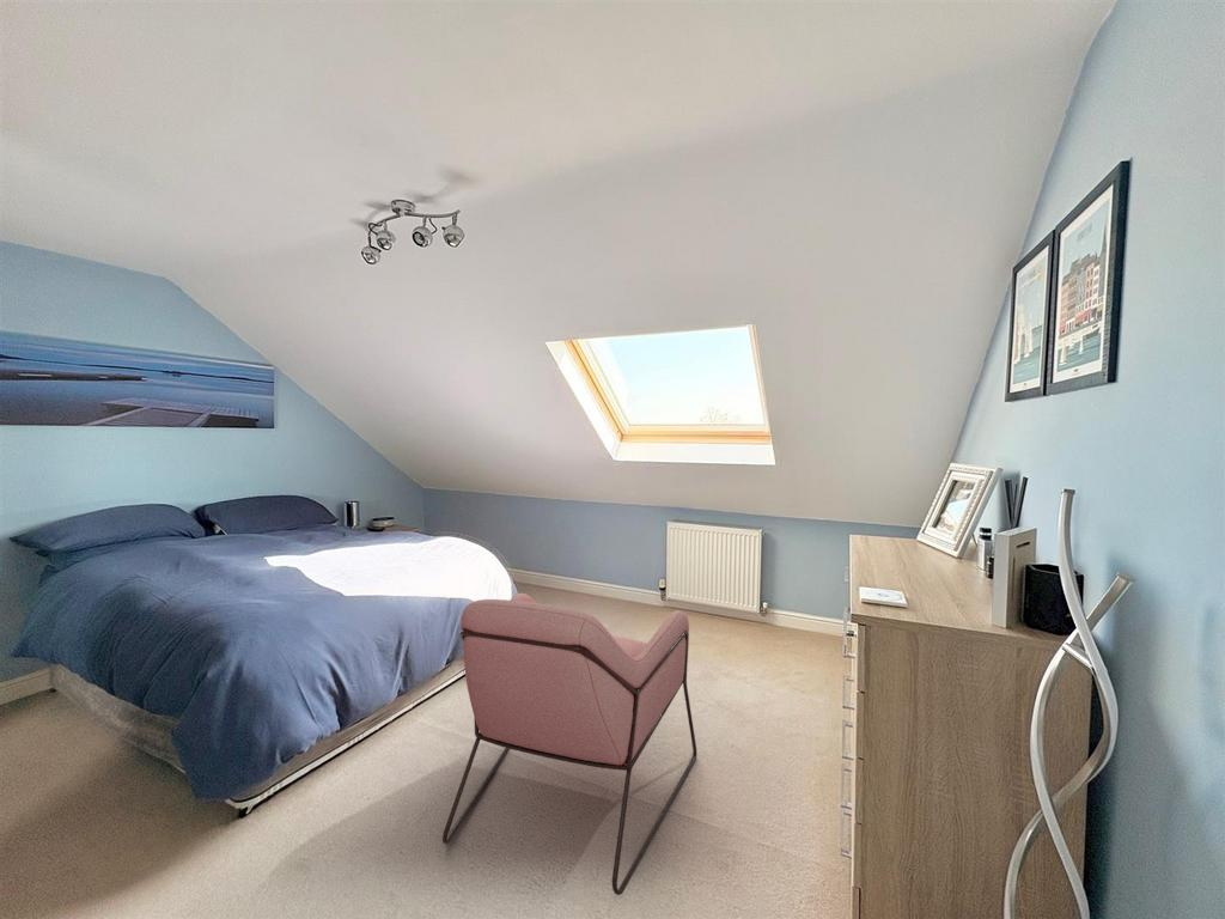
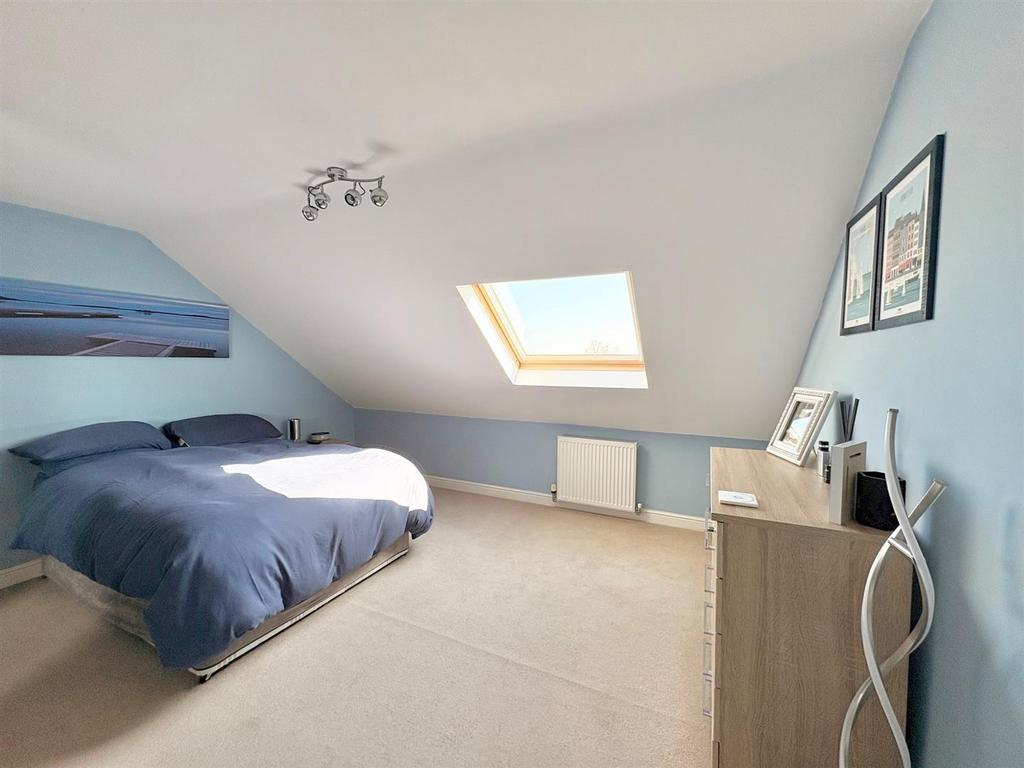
- armchair [441,592,697,896]
